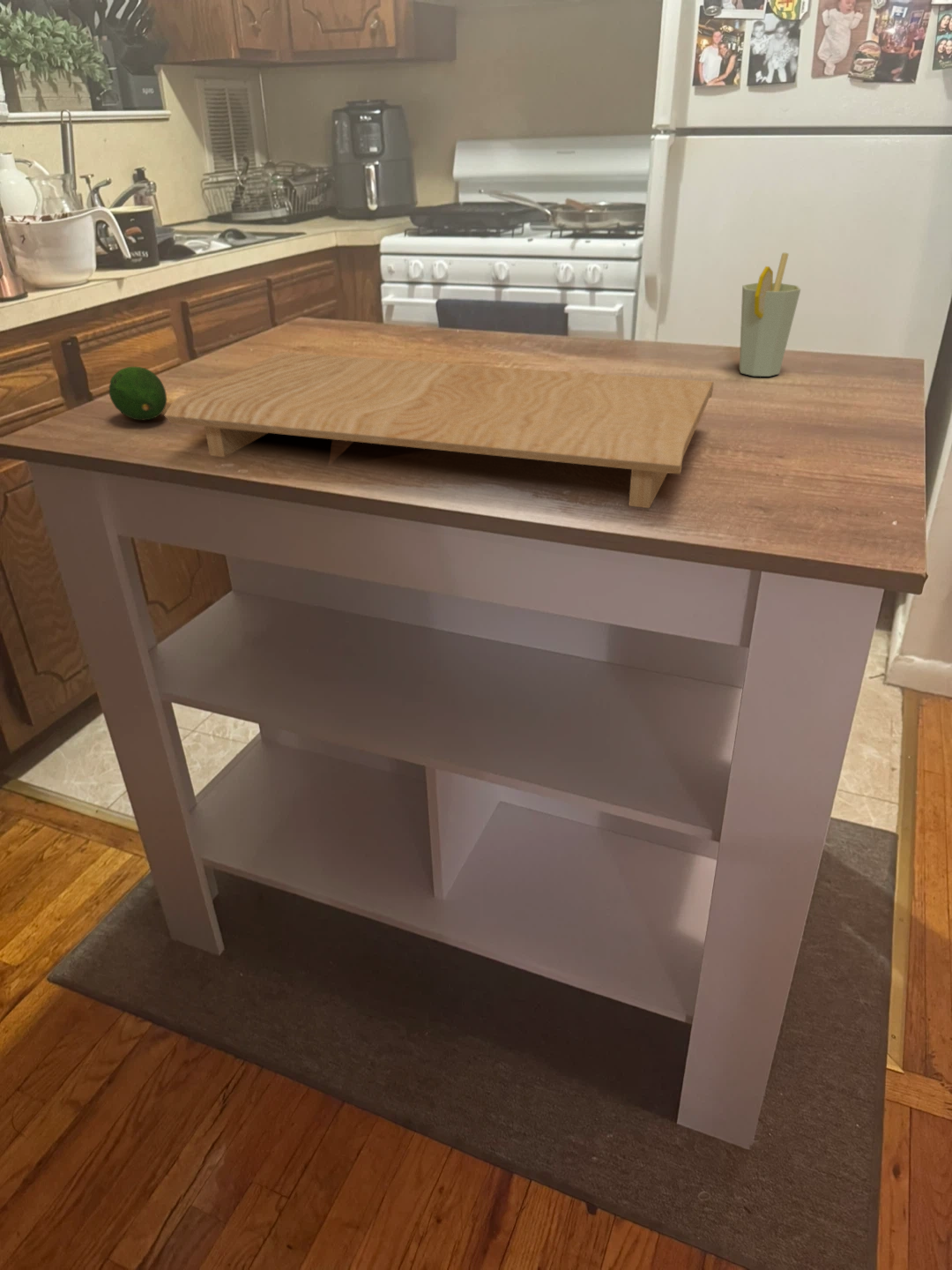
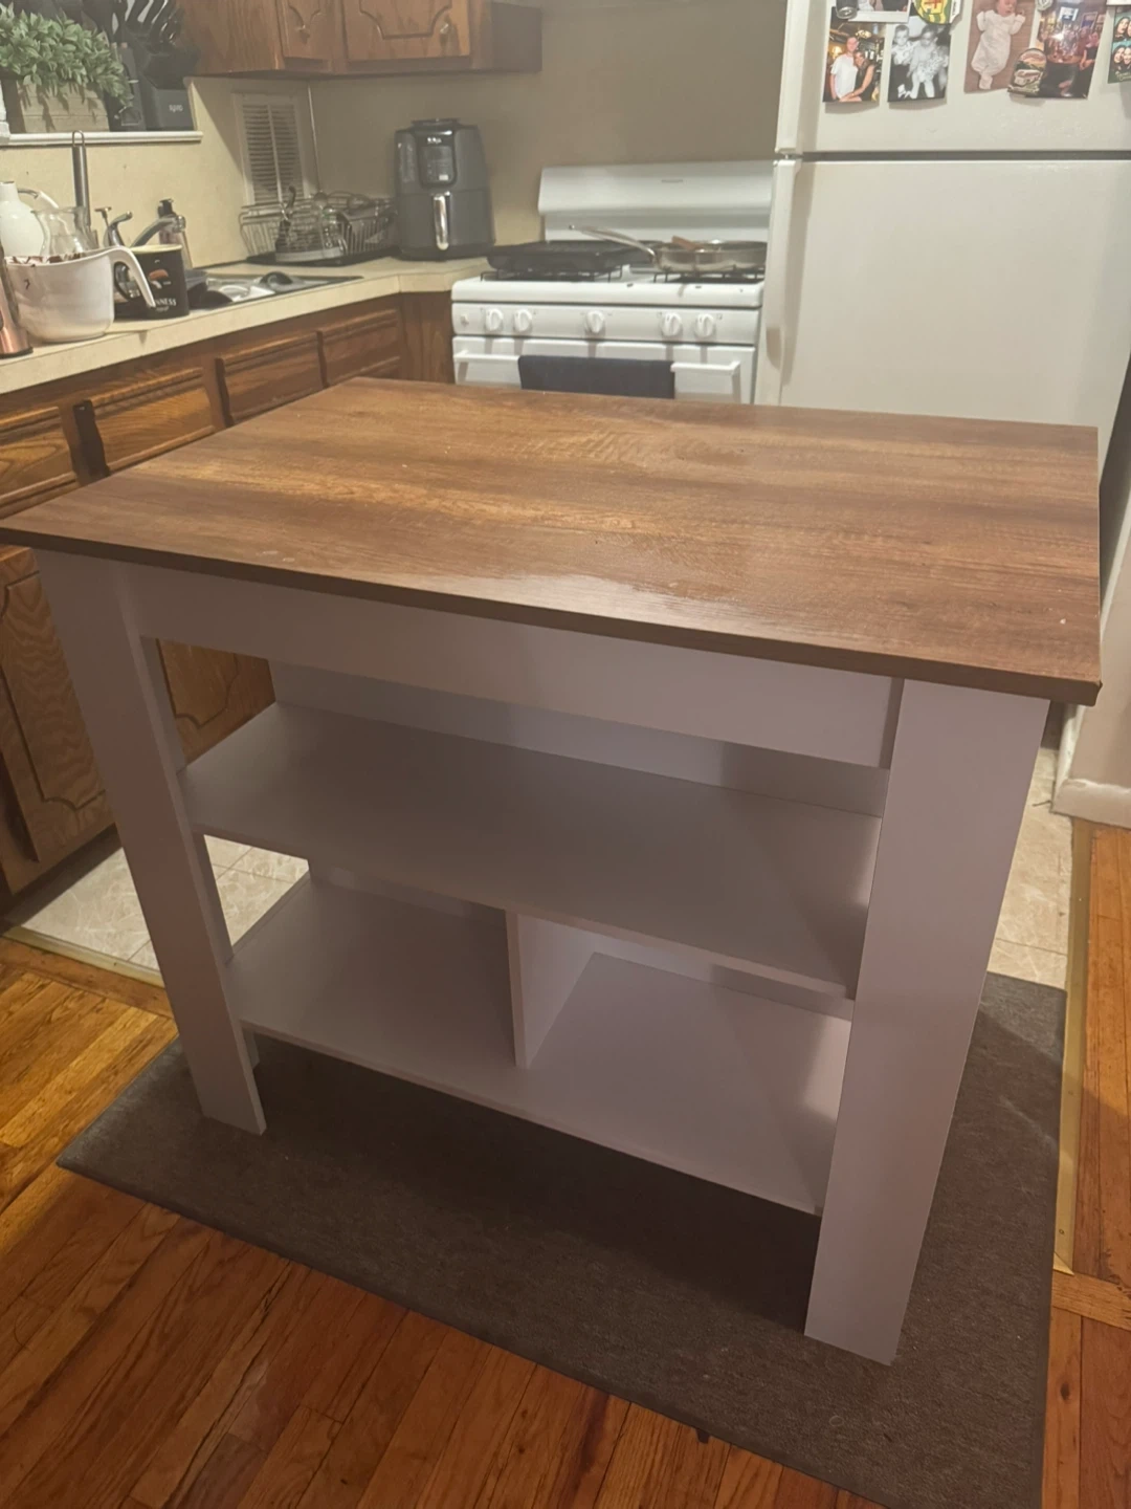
- cup [739,252,801,377]
- fruit [108,366,167,421]
- cutting board [164,351,715,509]
